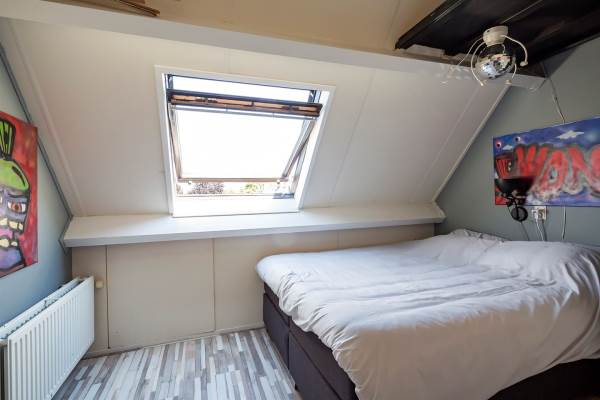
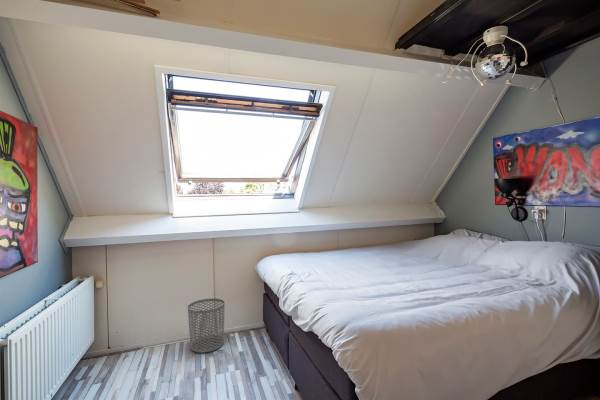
+ waste bin [187,297,226,354]
